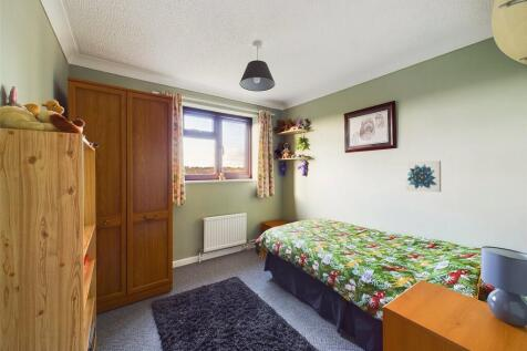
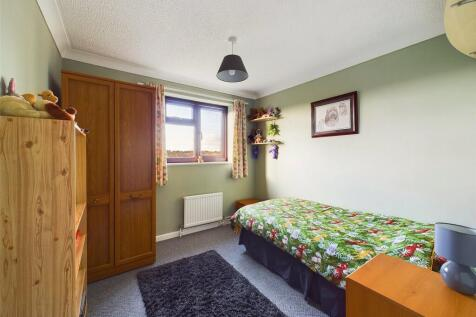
- wall art [404,159,442,193]
